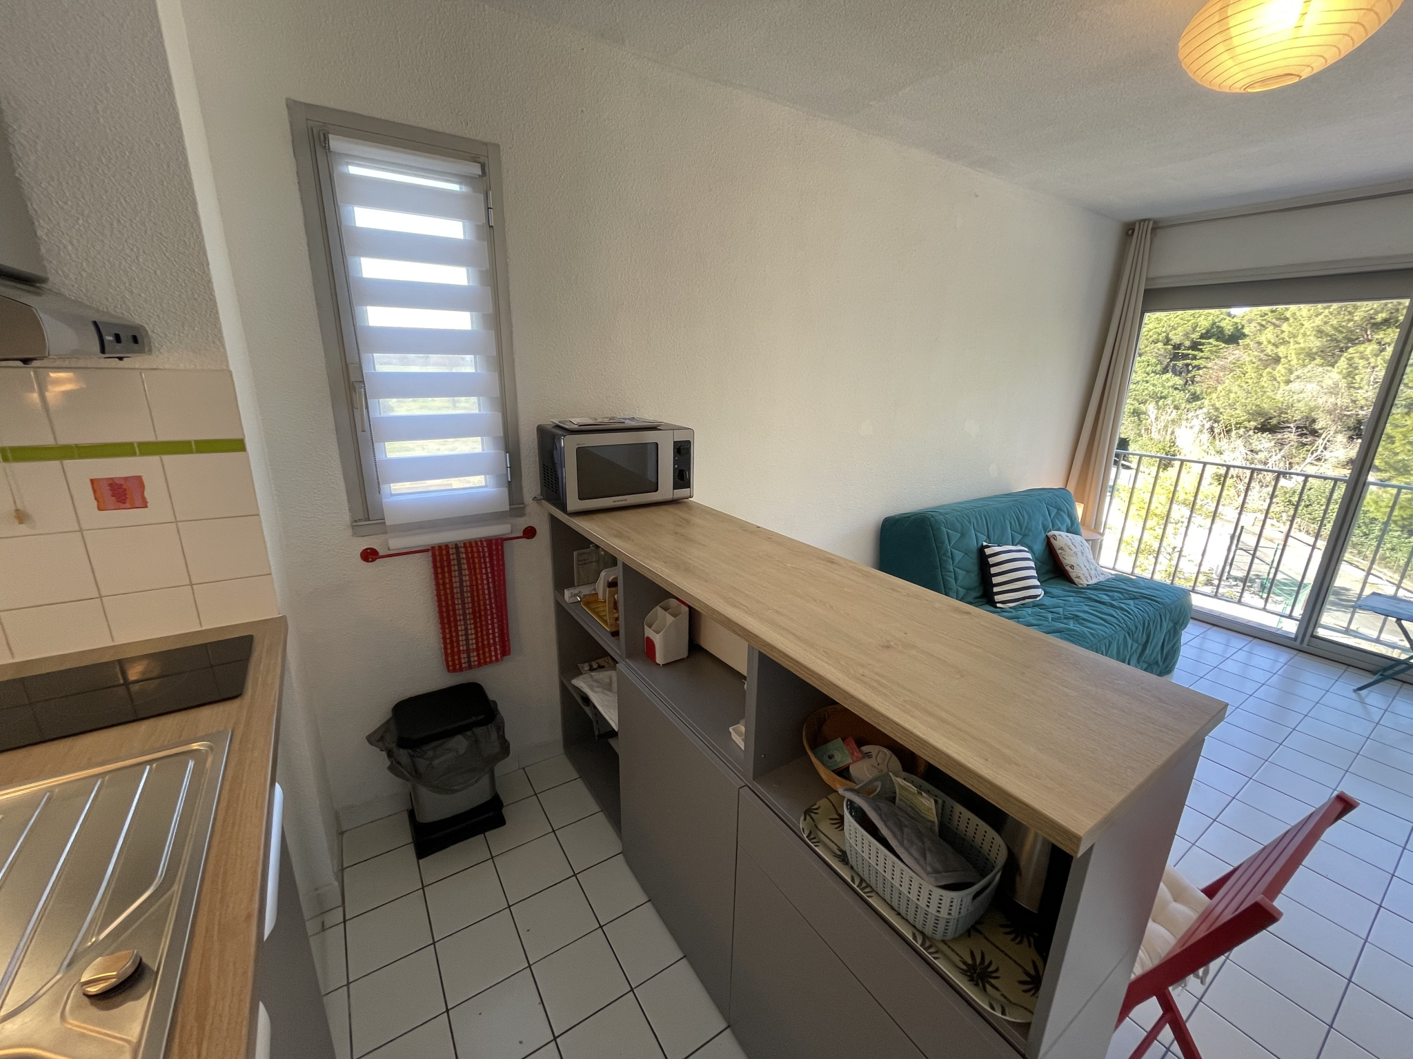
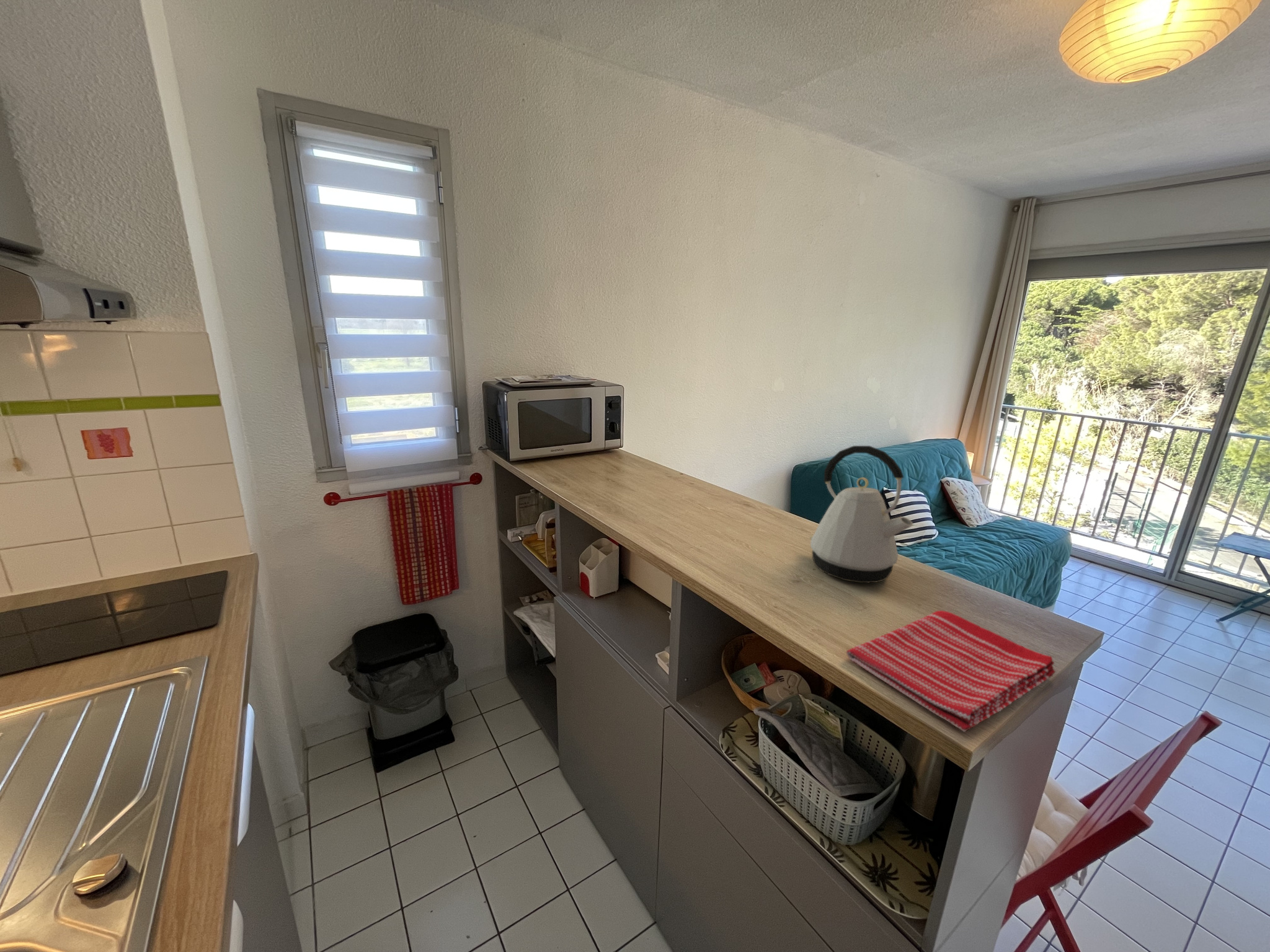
+ dish towel [846,610,1056,733]
+ kettle [809,445,914,583]
